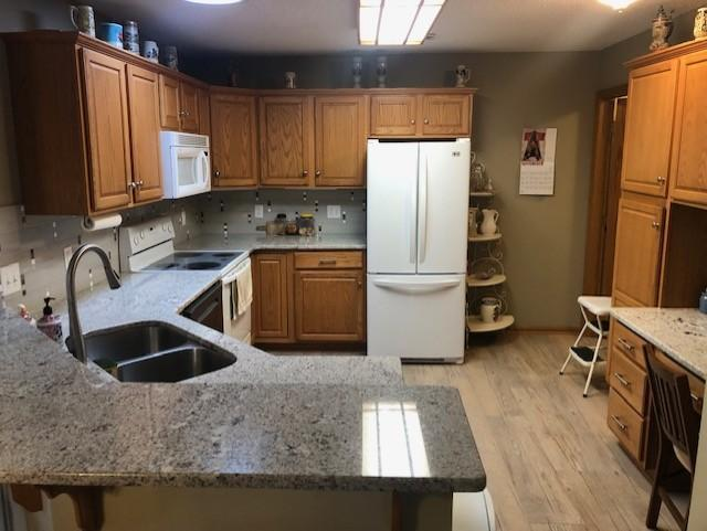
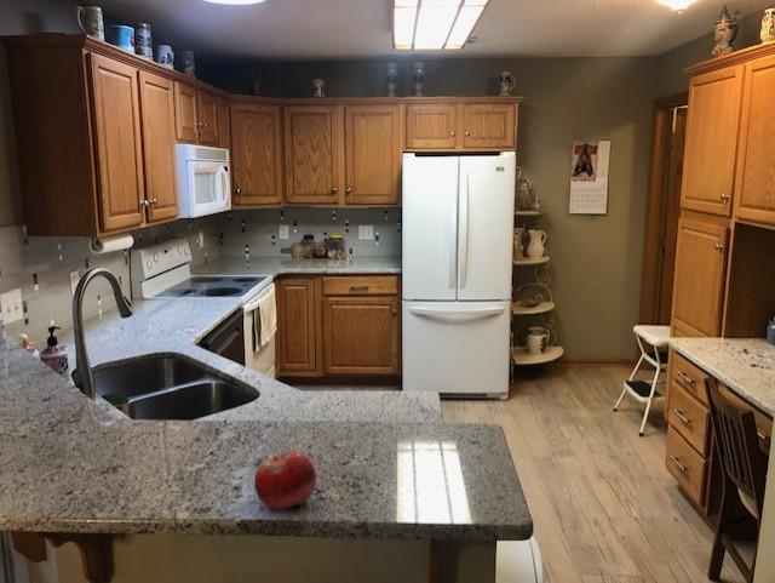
+ fruit [253,450,317,510]
